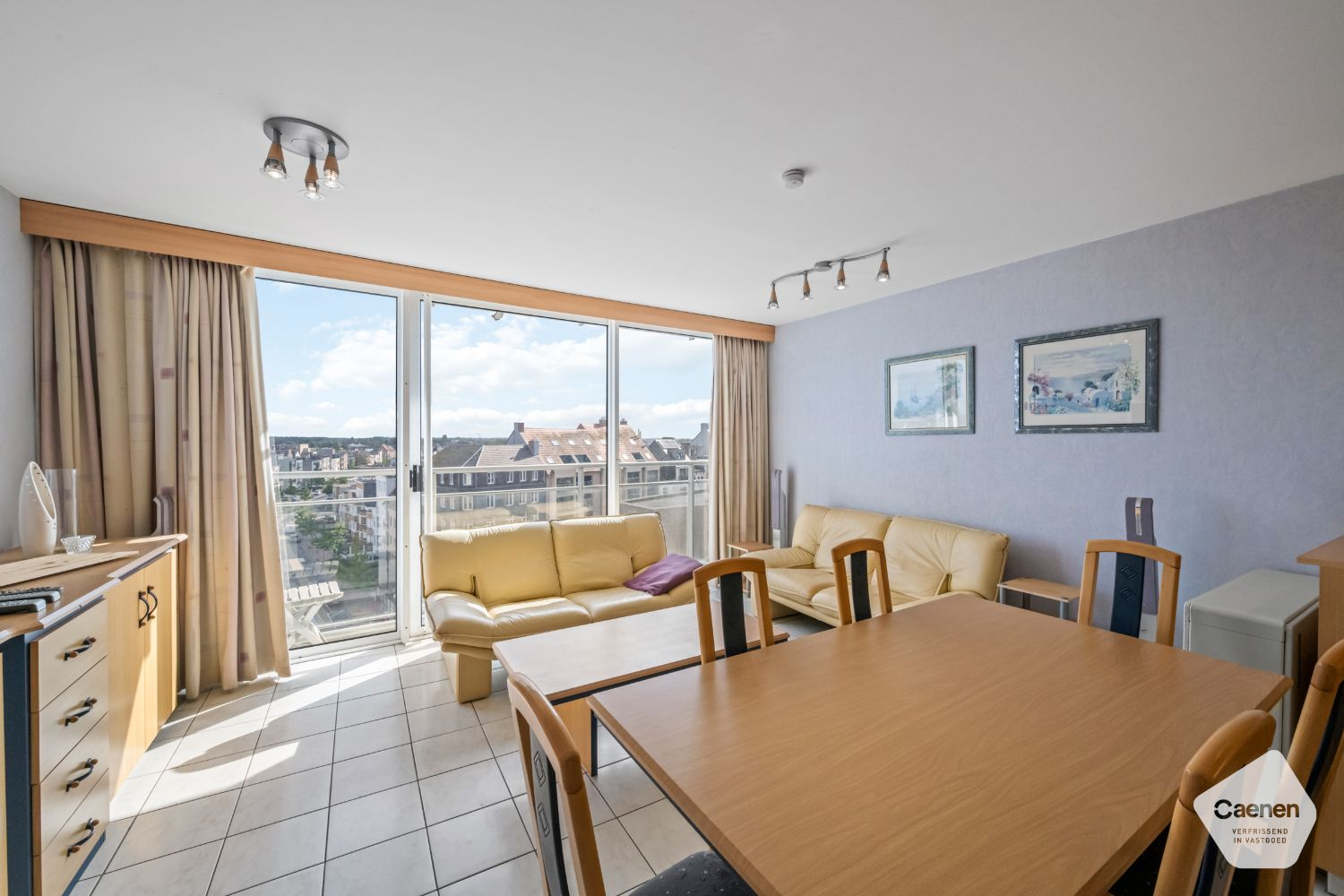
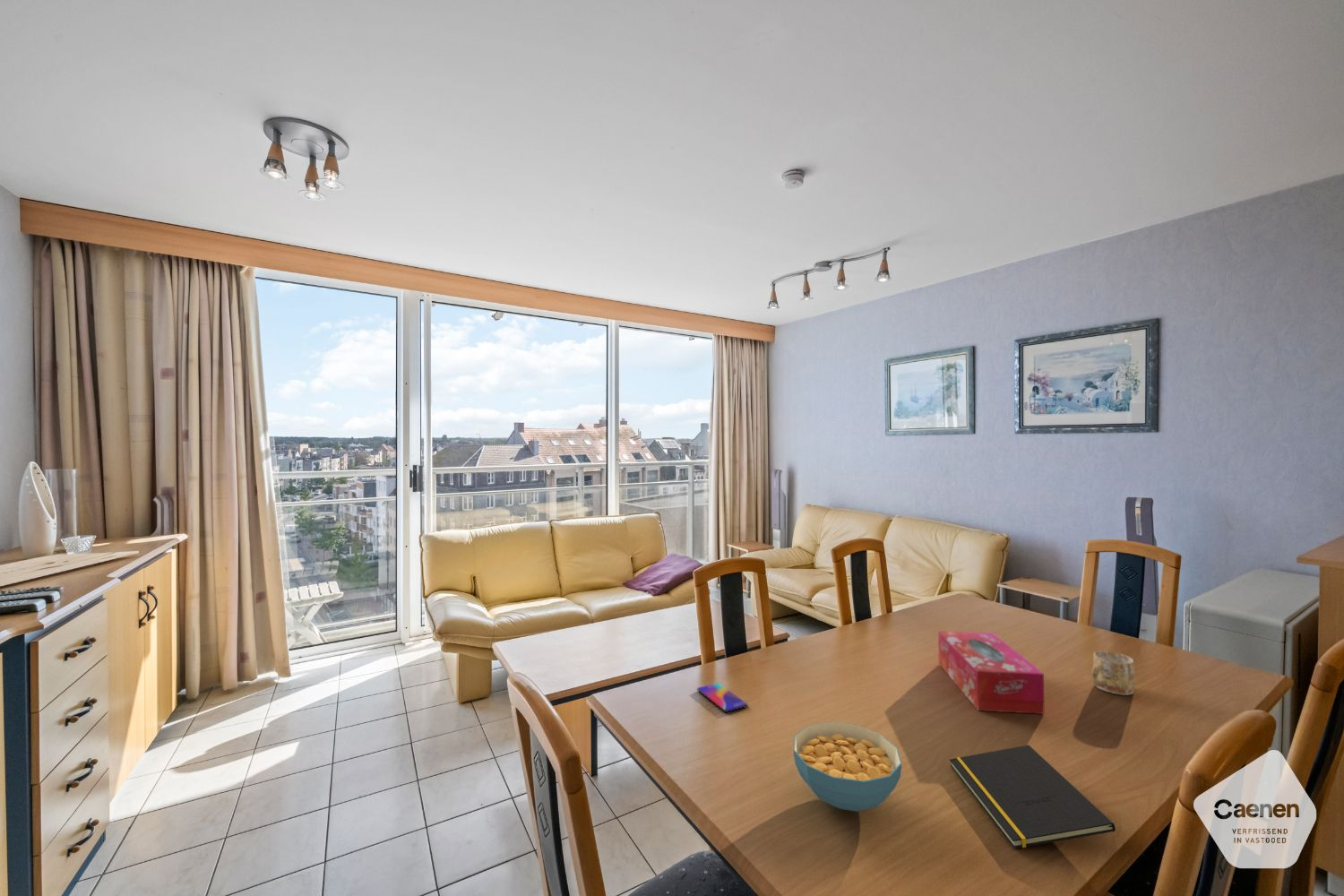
+ notepad [949,745,1116,849]
+ tissue box [937,630,1045,715]
+ mug [1090,650,1135,696]
+ cereal bowl [792,721,902,812]
+ smartphone [696,682,749,713]
